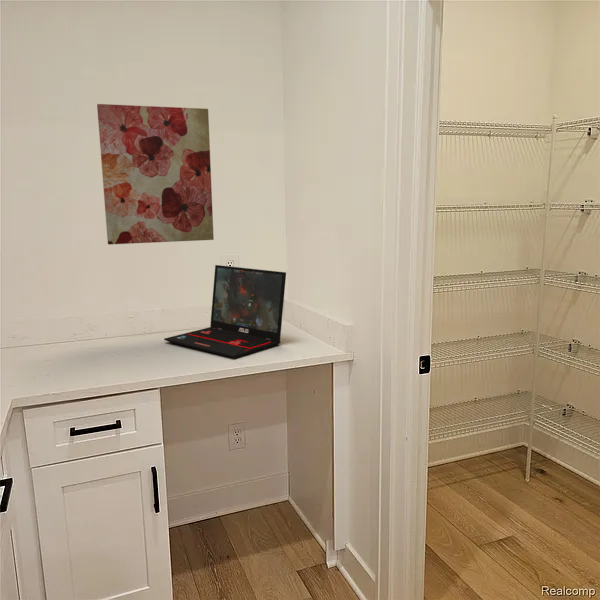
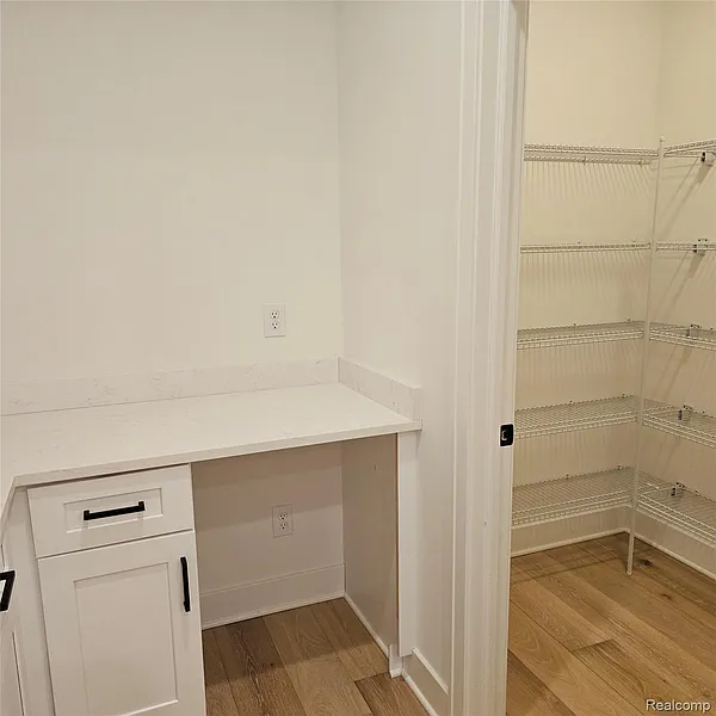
- wall art [96,103,215,246]
- laptop [163,264,287,359]
